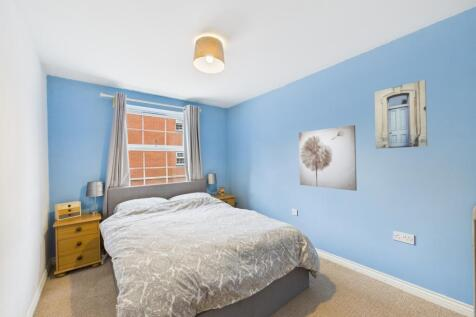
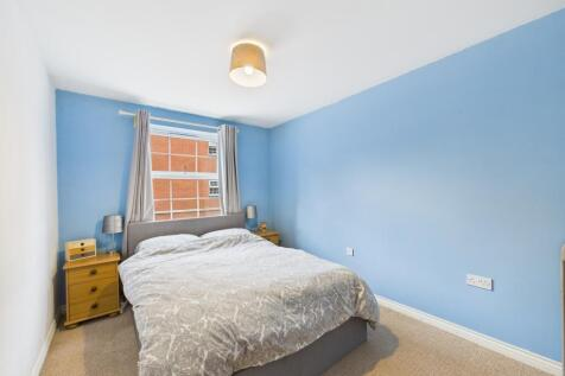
- wall art [298,124,358,192]
- wall art [374,79,428,150]
